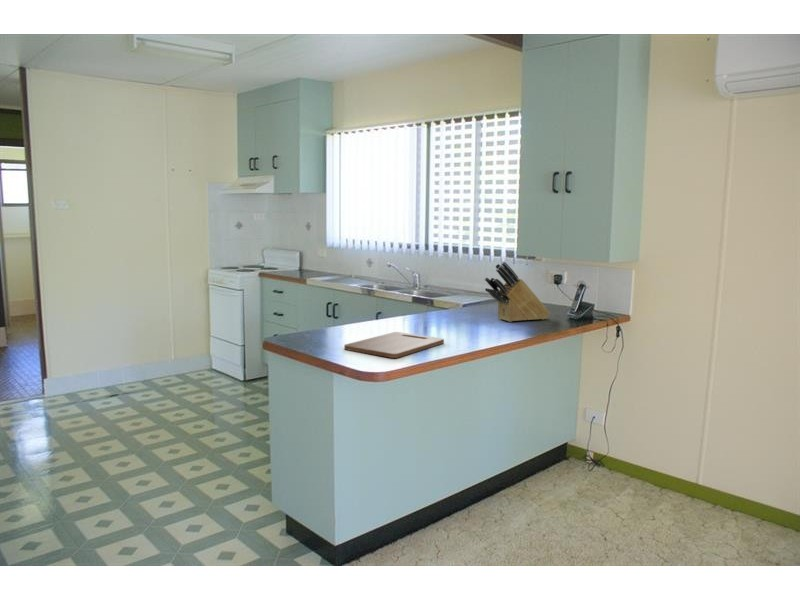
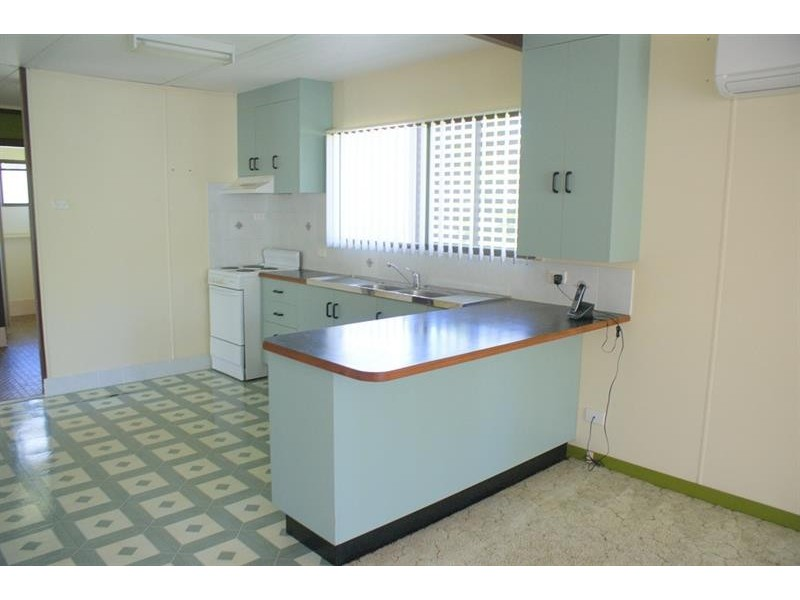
- cutting board [343,331,445,359]
- knife block [484,261,551,323]
